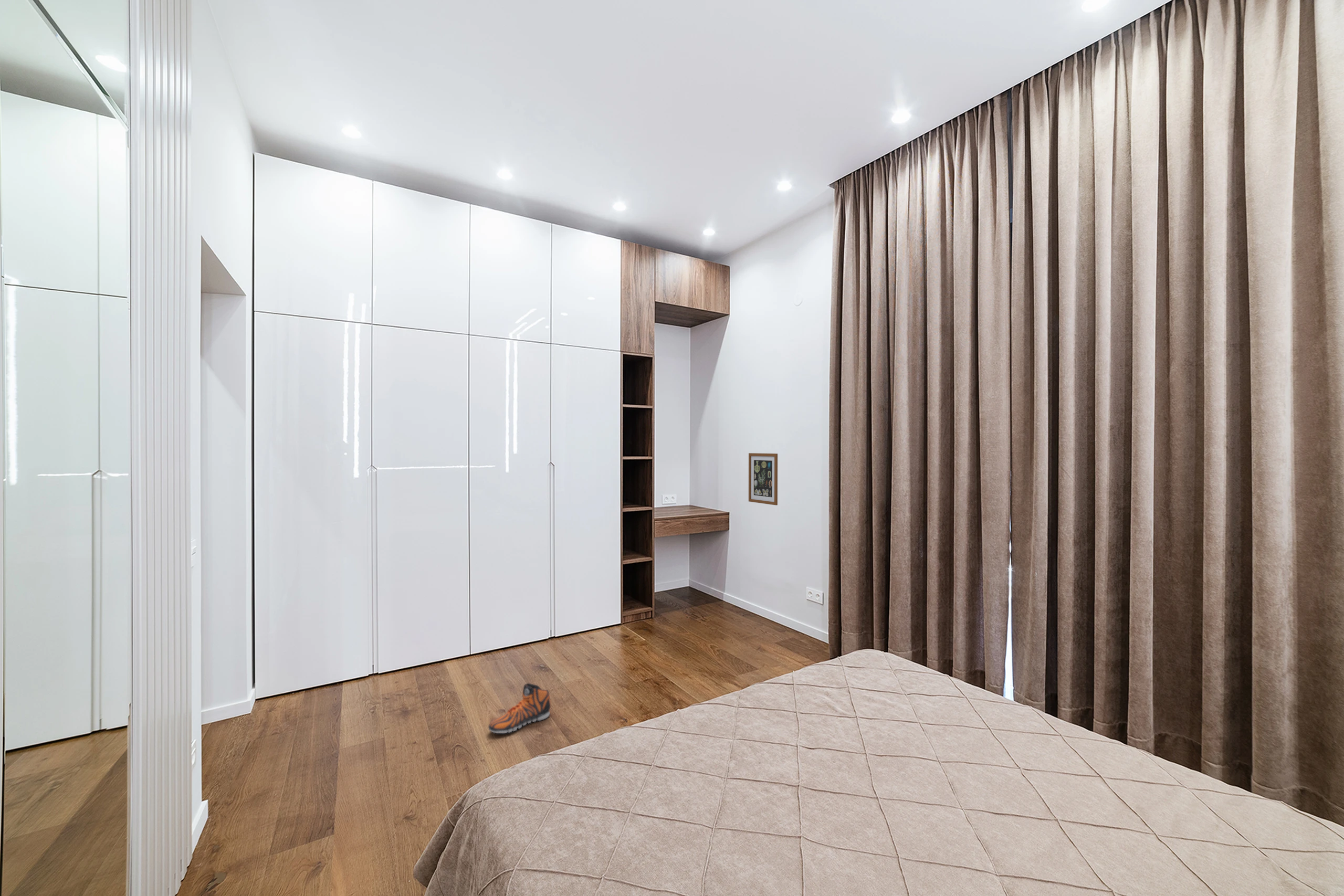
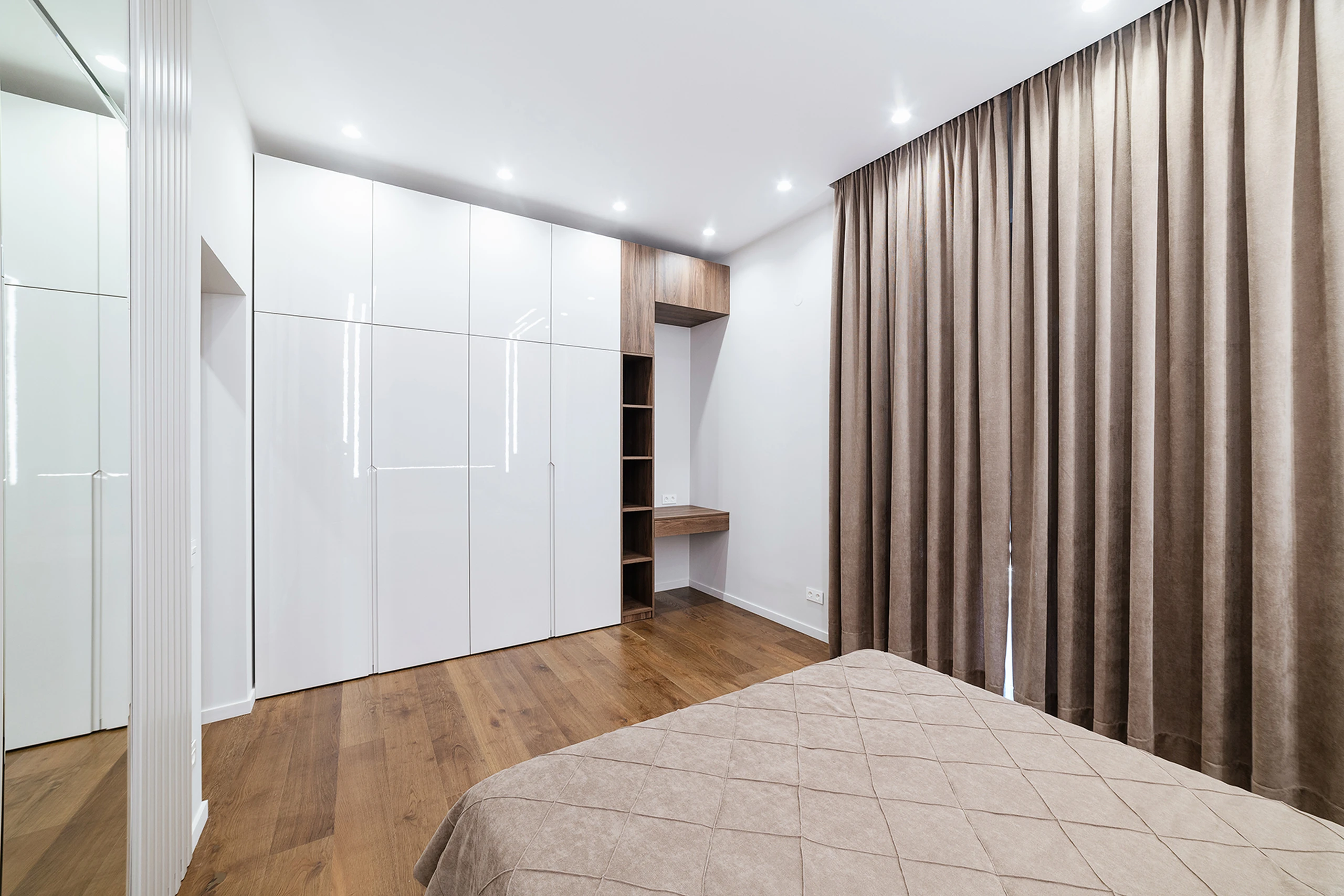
- wall art [748,452,778,505]
- sneaker [488,683,551,734]
